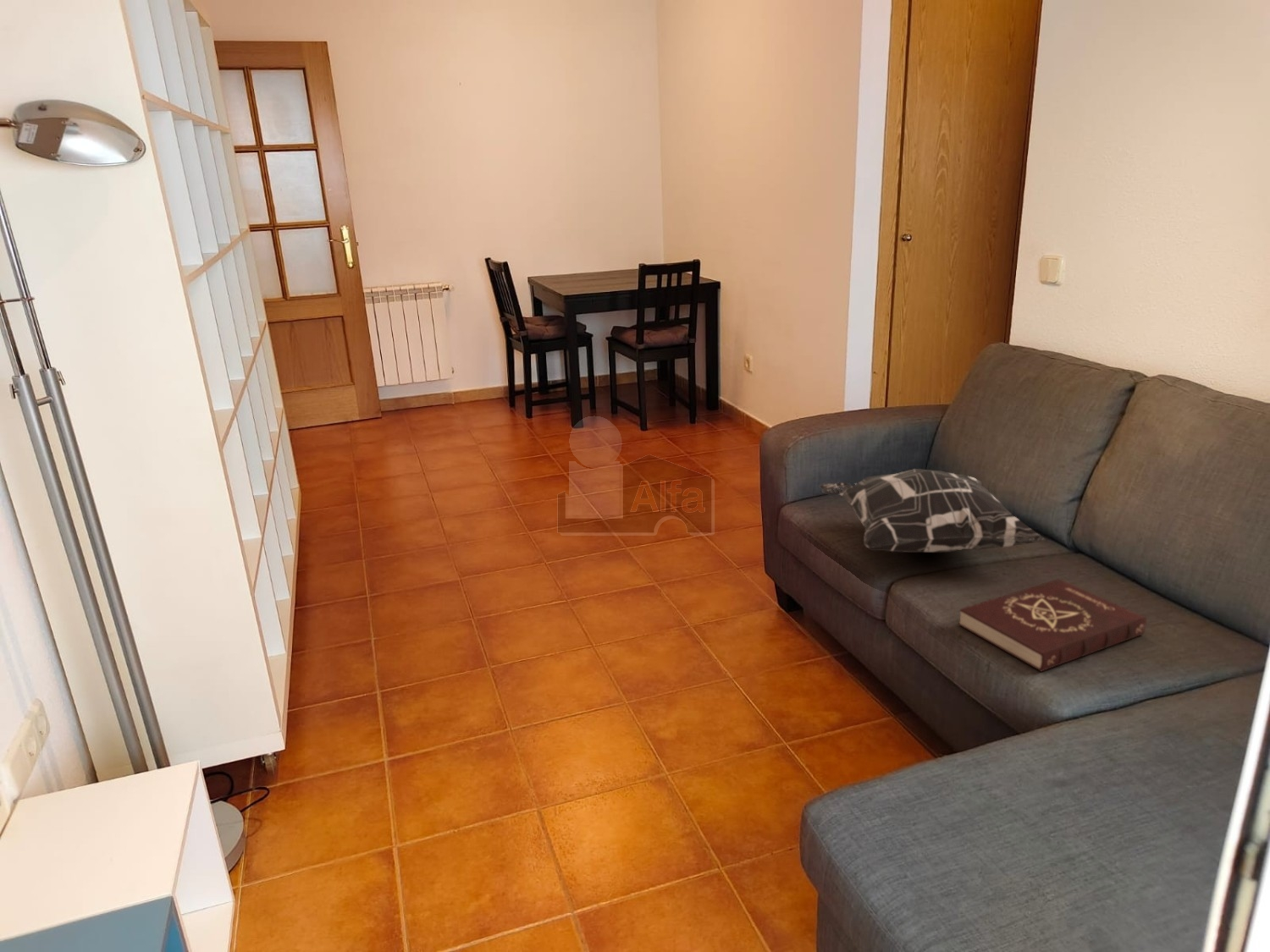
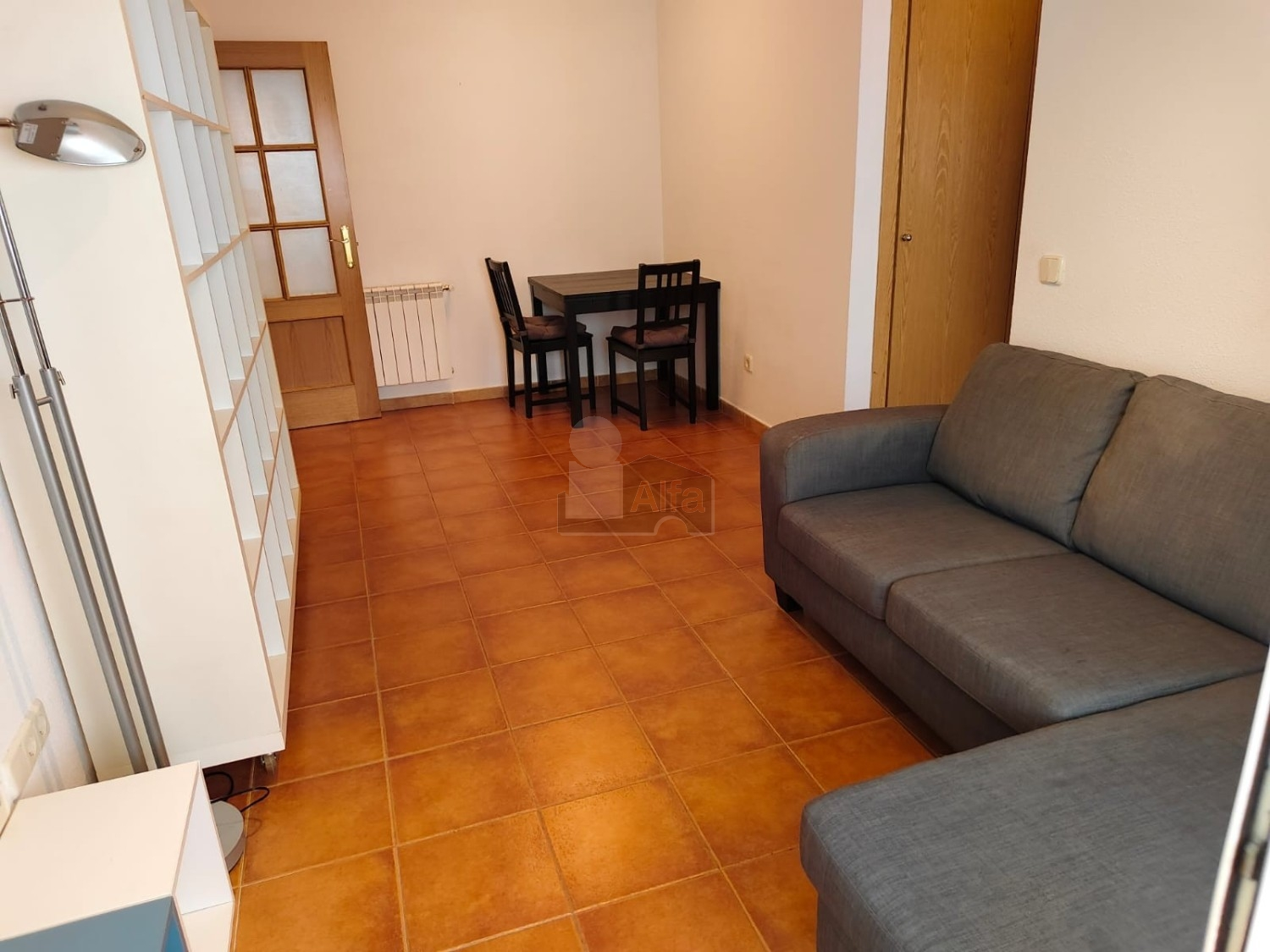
- book [958,578,1147,673]
- decorative pillow [819,468,1046,553]
